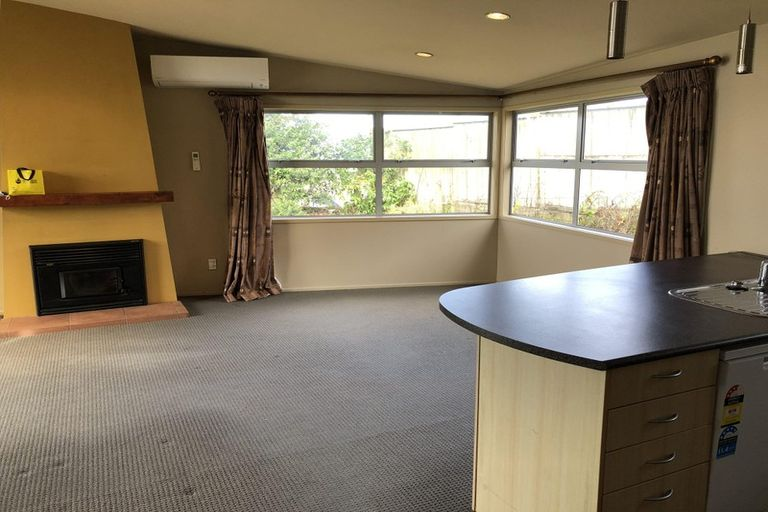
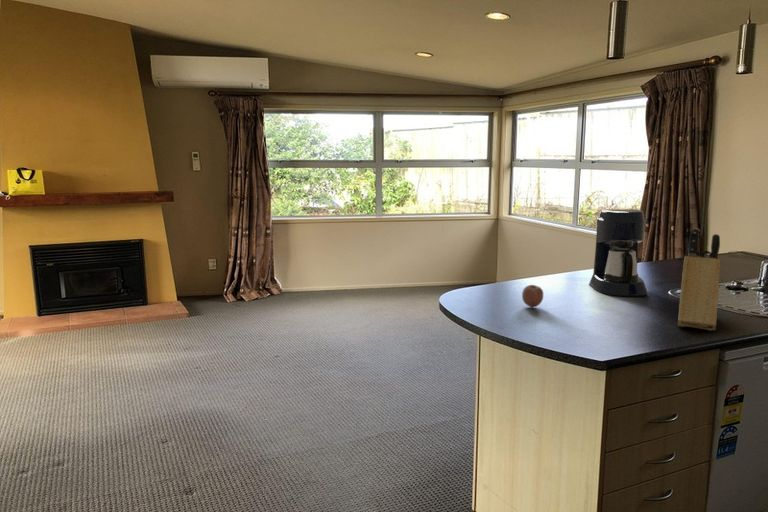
+ knife block [677,227,721,332]
+ coffee maker [588,208,649,297]
+ fruit [521,284,544,308]
